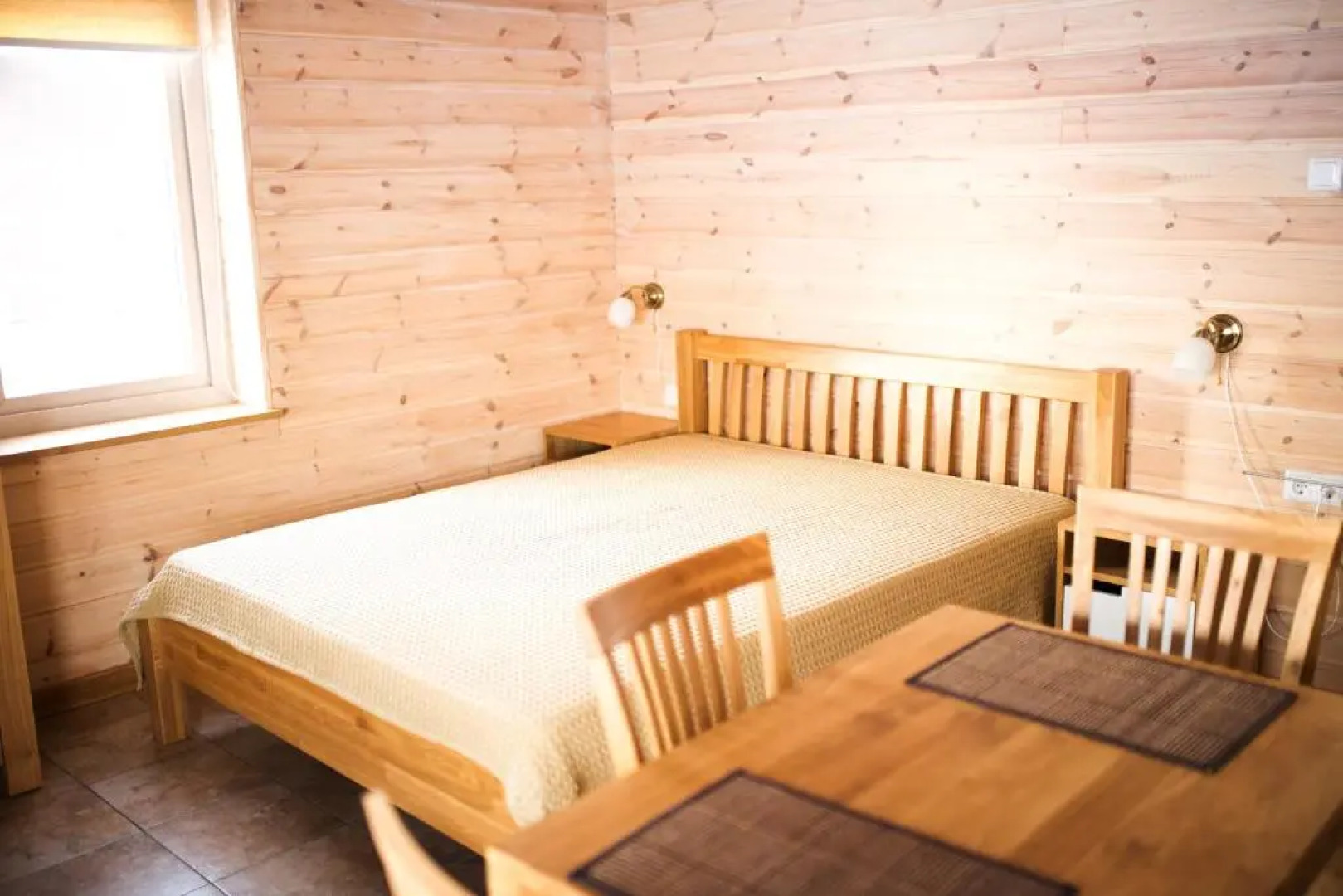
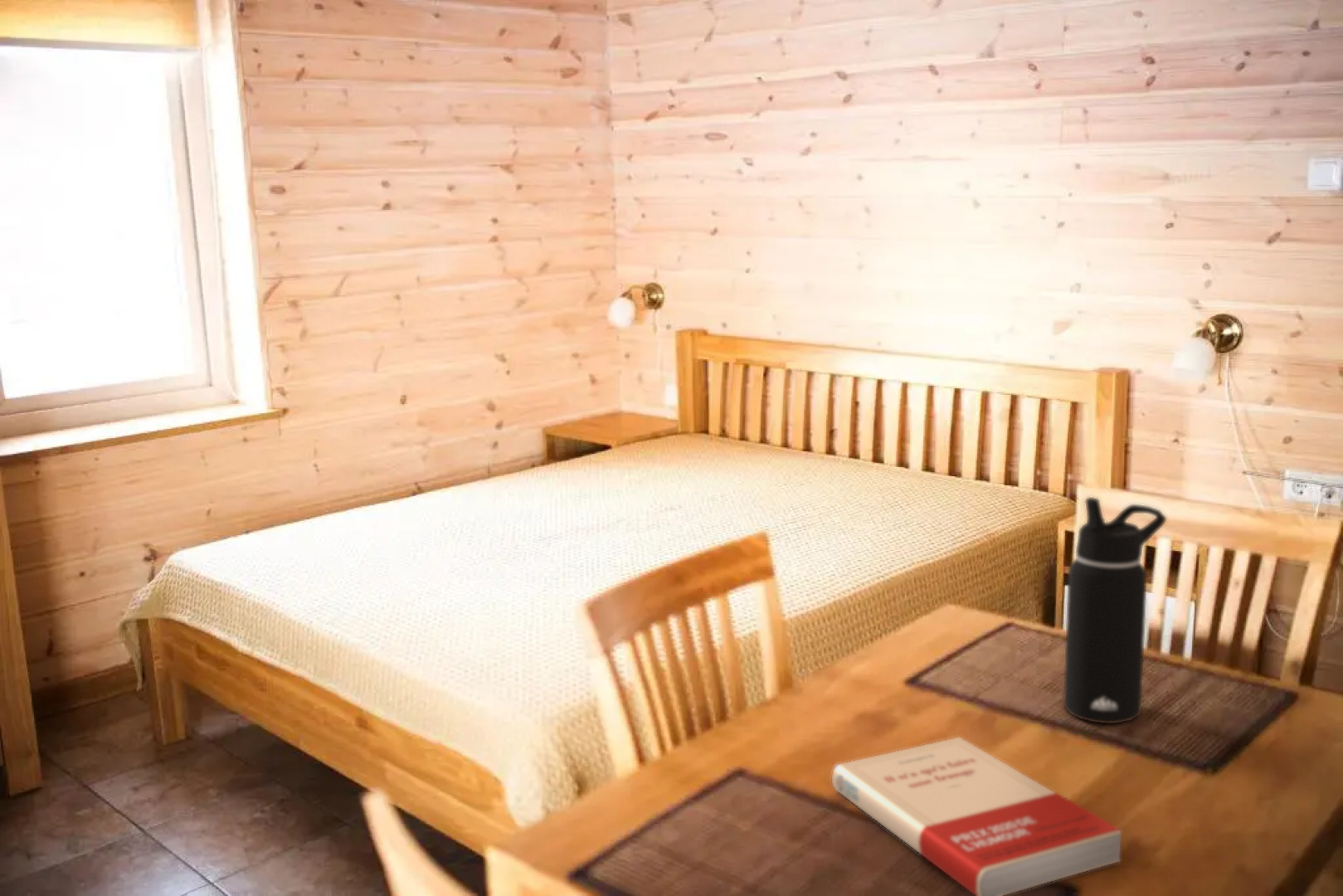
+ water bottle [1063,496,1167,724]
+ book [831,736,1122,896]
